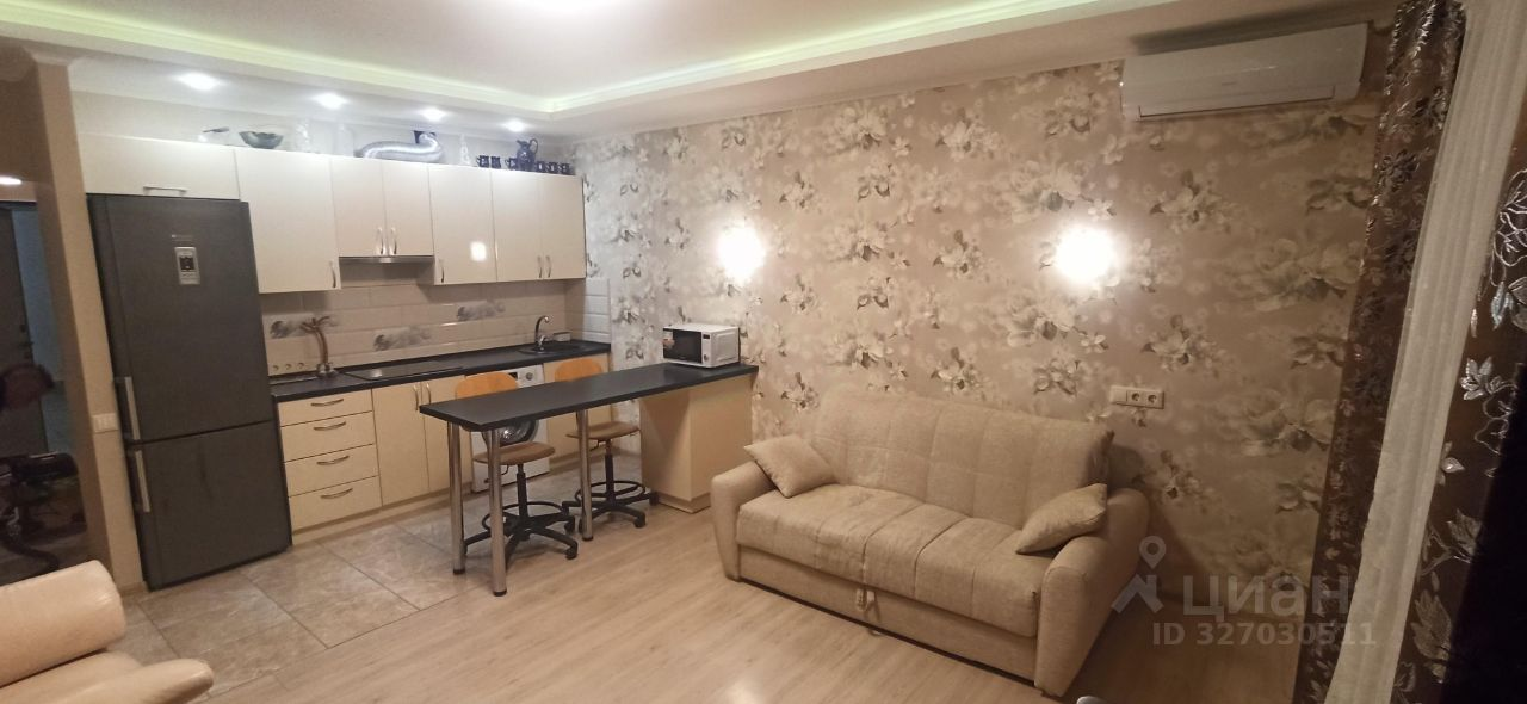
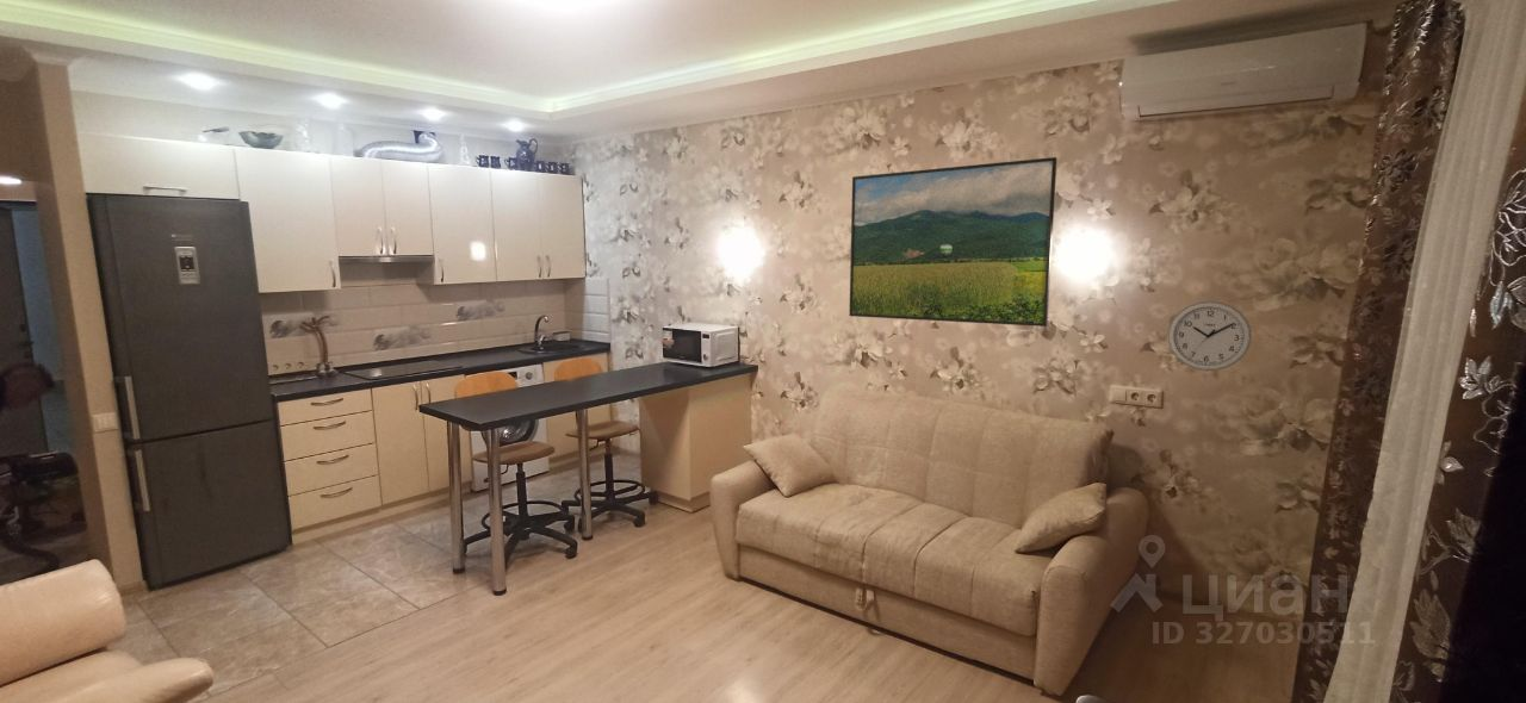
+ wall clock [1166,300,1253,372]
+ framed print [848,156,1057,328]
